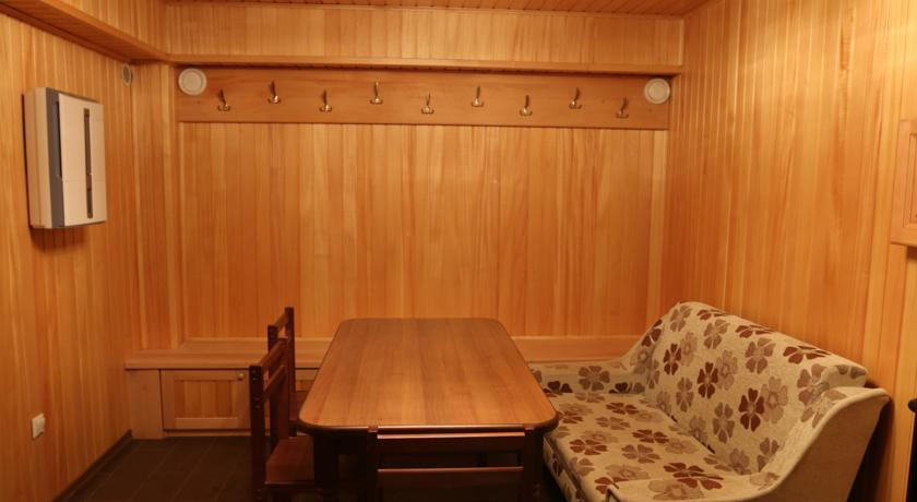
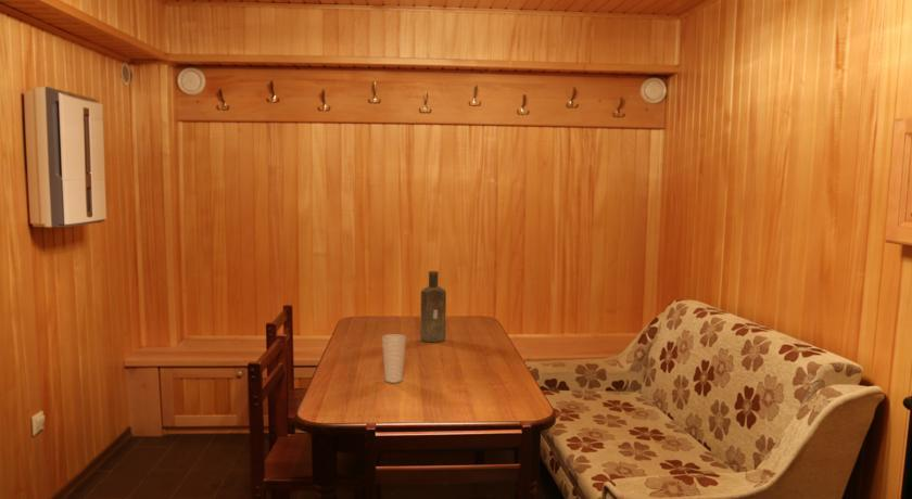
+ cup [381,333,407,384]
+ bottle [419,270,447,343]
